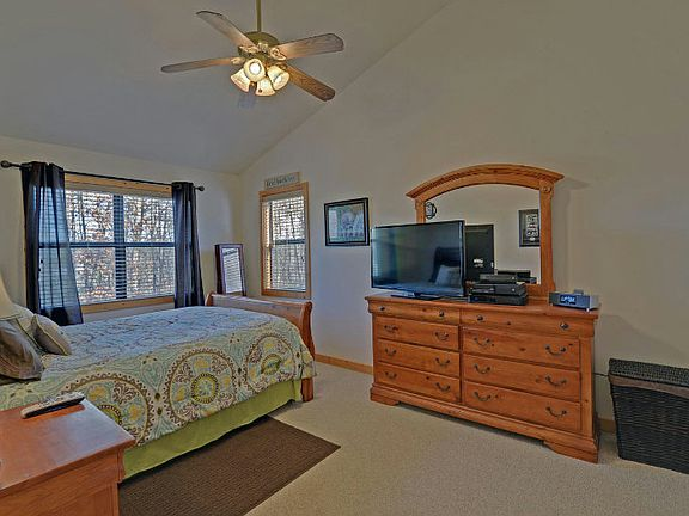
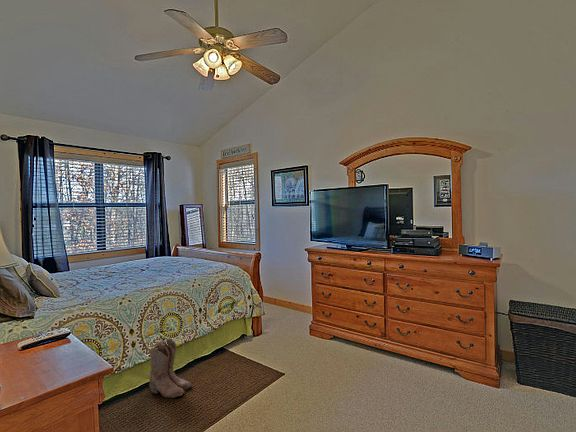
+ boots [148,337,193,399]
